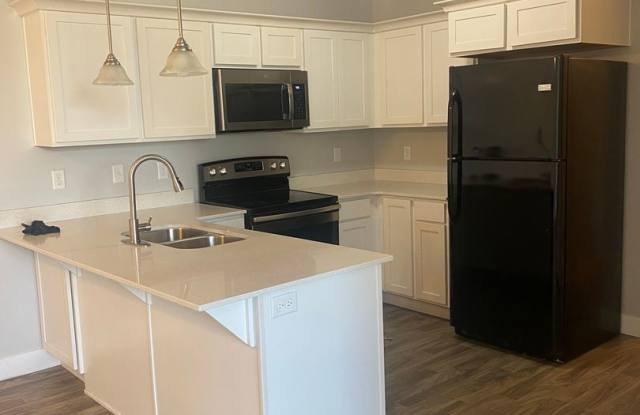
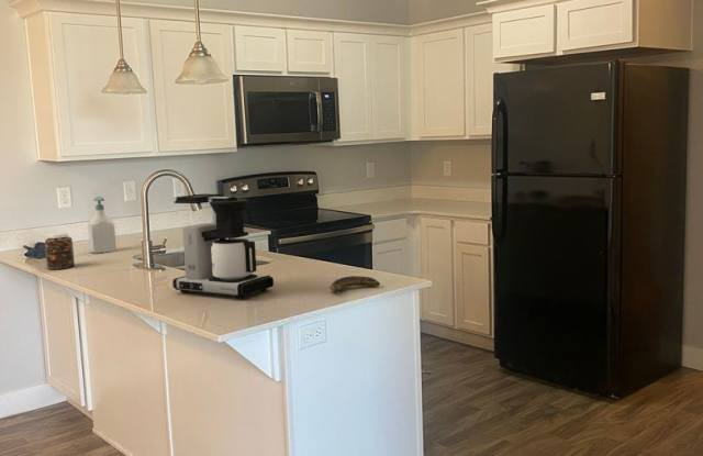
+ soap bottle [87,196,118,254]
+ coffee maker [171,193,275,300]
+ jar [44,232,76,270]
+ banana [328,275,381,296]
